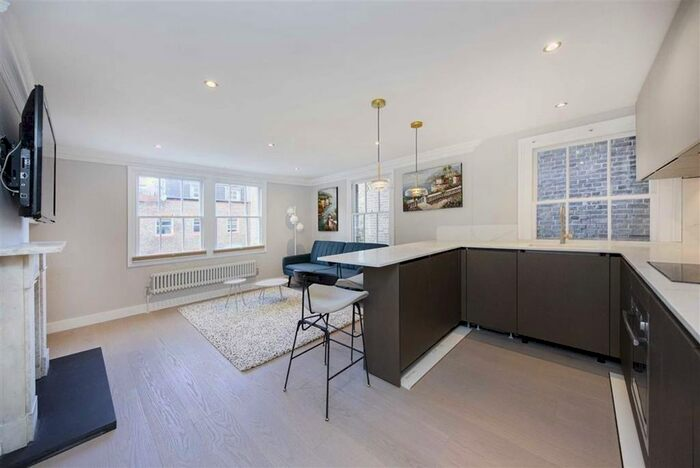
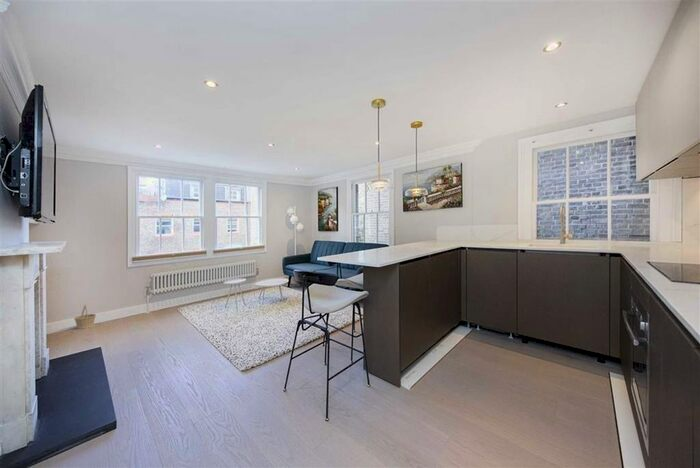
+ basket [73,303,97,330]
